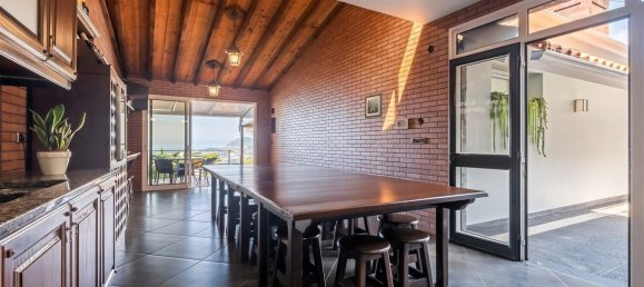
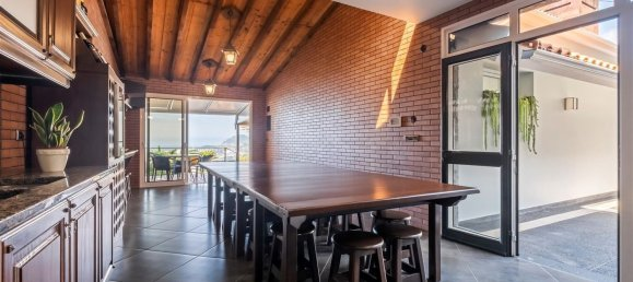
- wall art [364,92,384,119]
